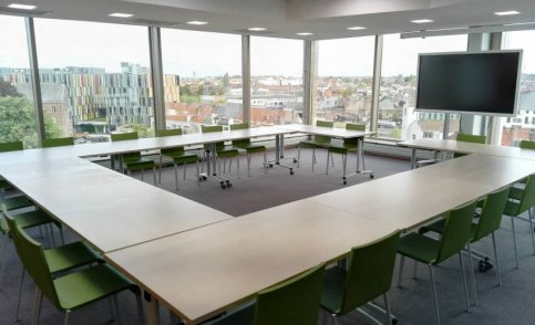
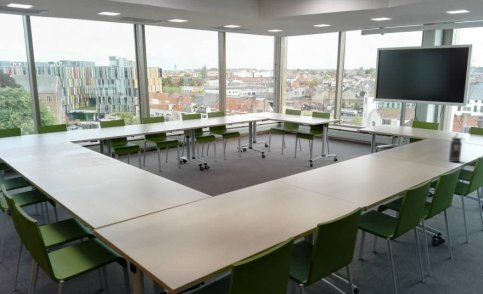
+ thermos bottle [448,133,466,163]
